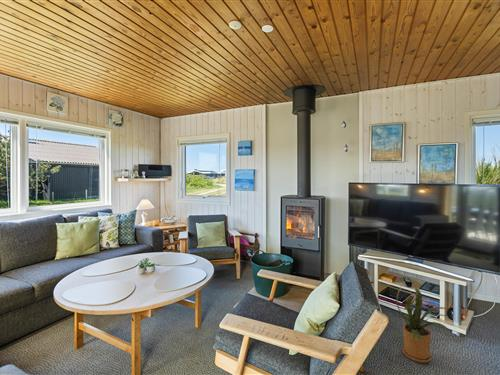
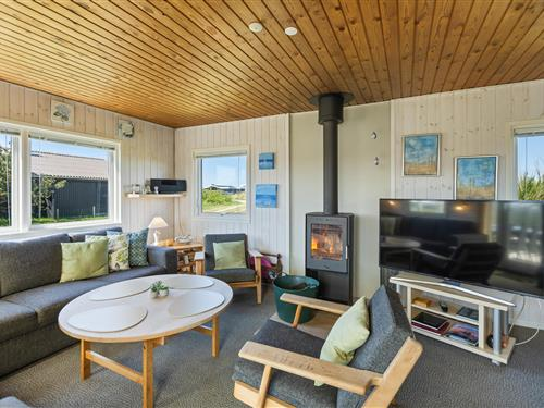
- house plant [395,285,451,364]
